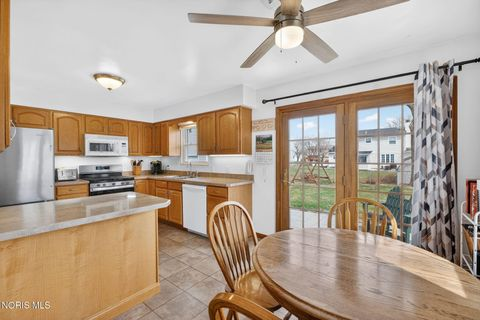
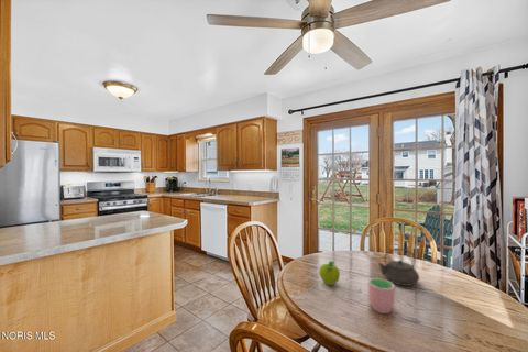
+ fruit [318,260,341,286]
+ cup [367,277,396,315]
+ teapot [376,248,420,287]
